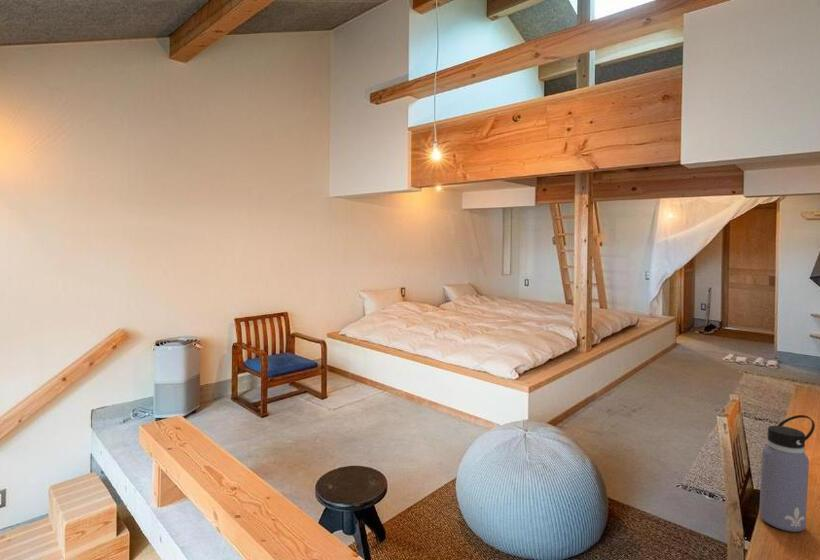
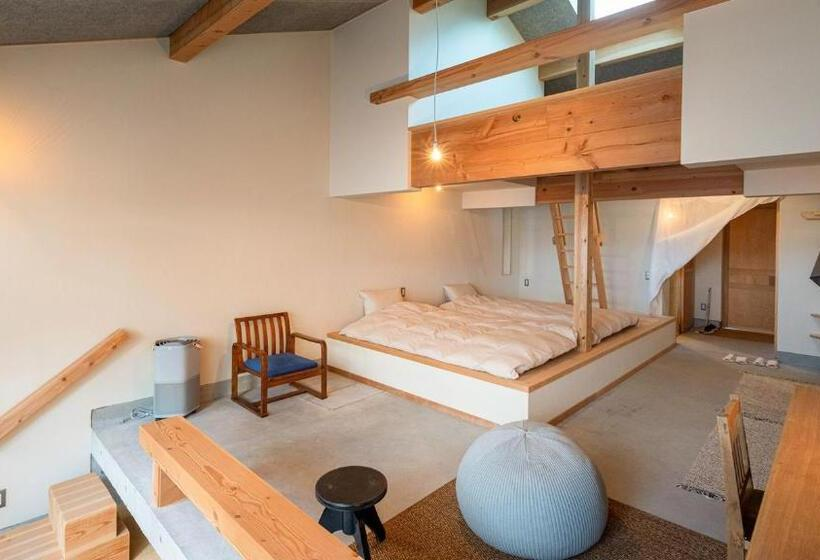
- water bottle [758,414,816,533]
